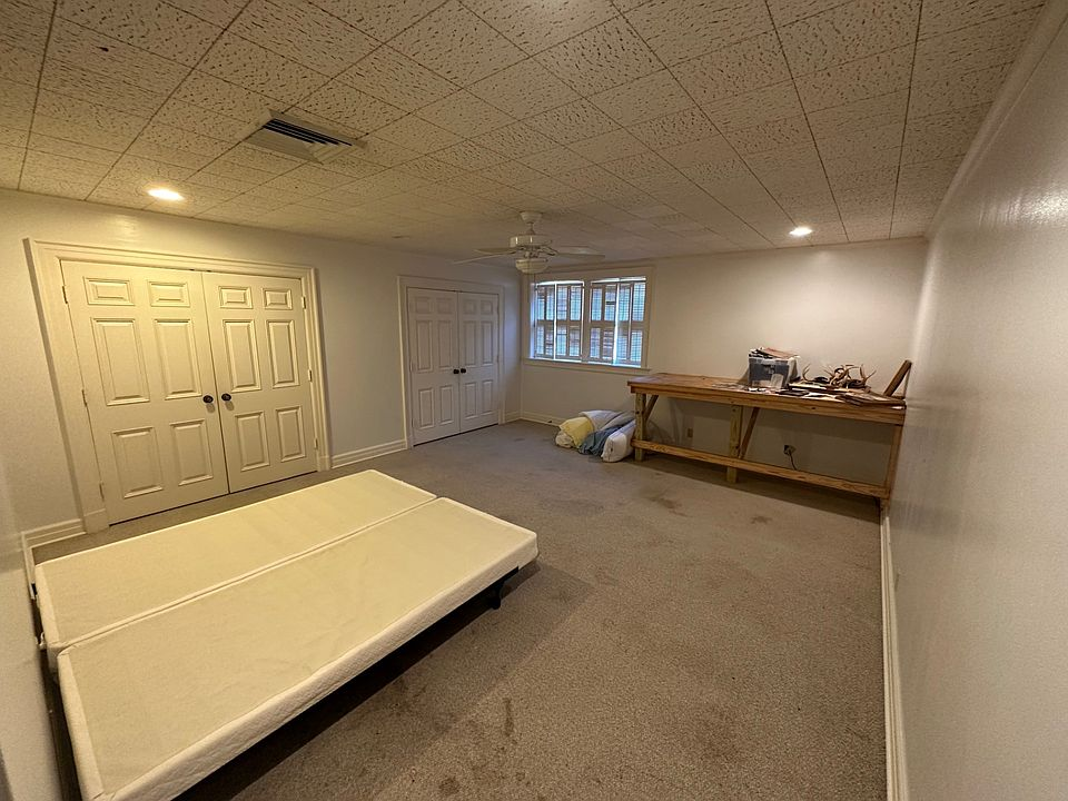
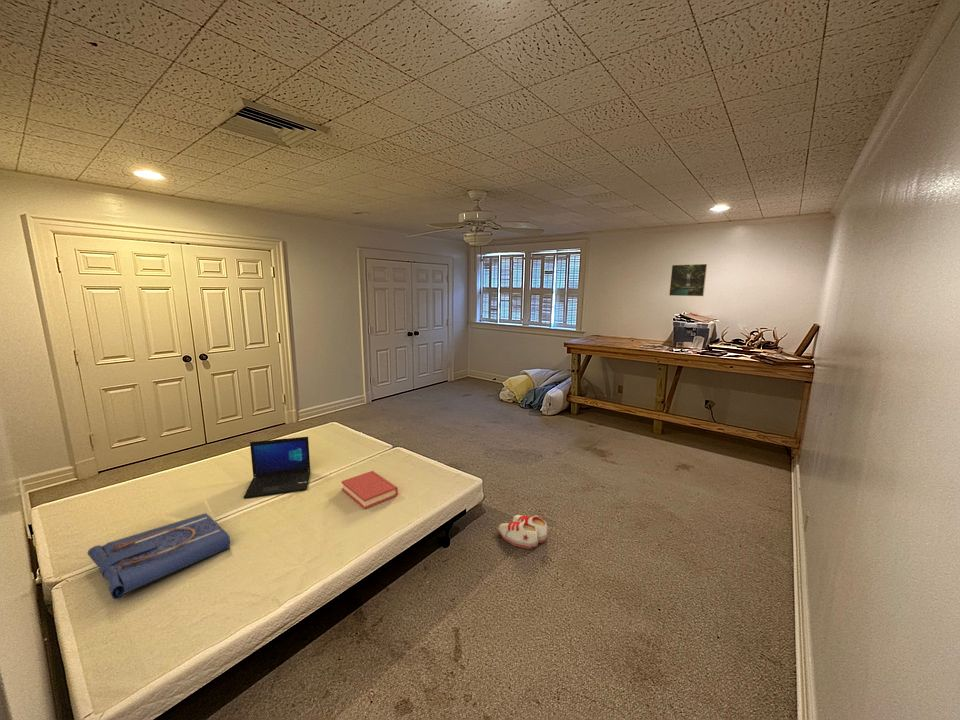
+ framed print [668,263,708,297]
+ shoe [497,514,548,550]
+ tote bag [86,513,231,600]
+ hardback book [341,470,399,510]
+ laptop [243,436,311,499]
